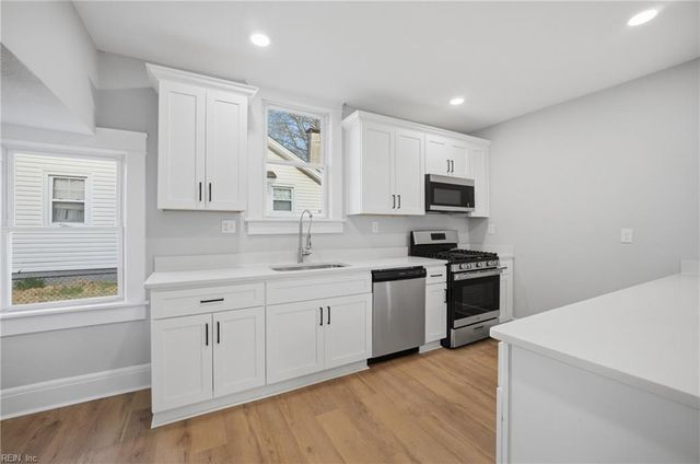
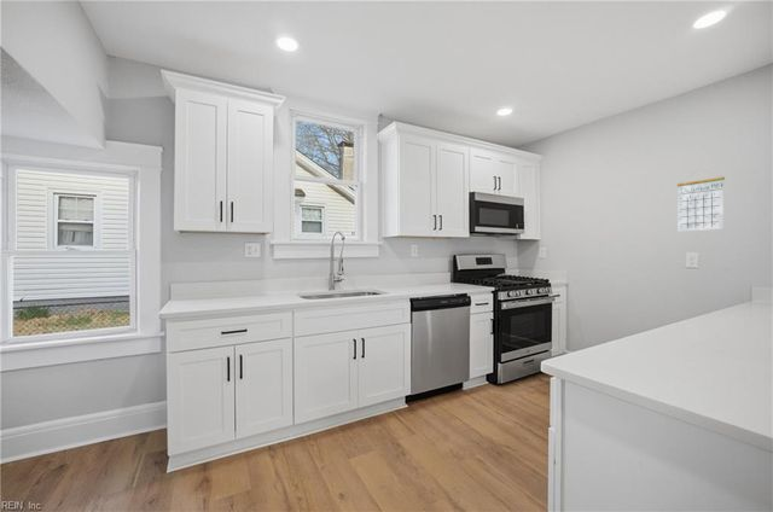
+ calendar [676,168,726,232]
